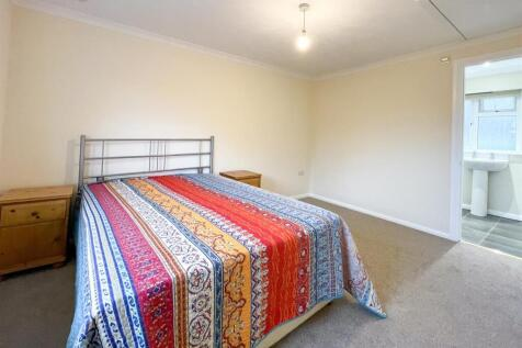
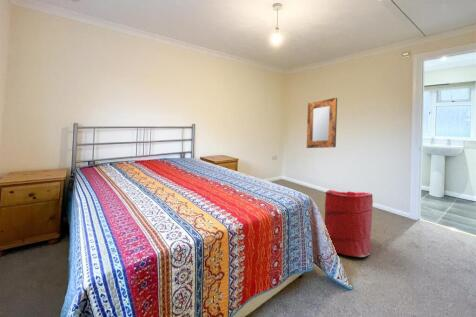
+ laundry hamper [323,189,374,258]
+ home mirror [306,97,338,149]
